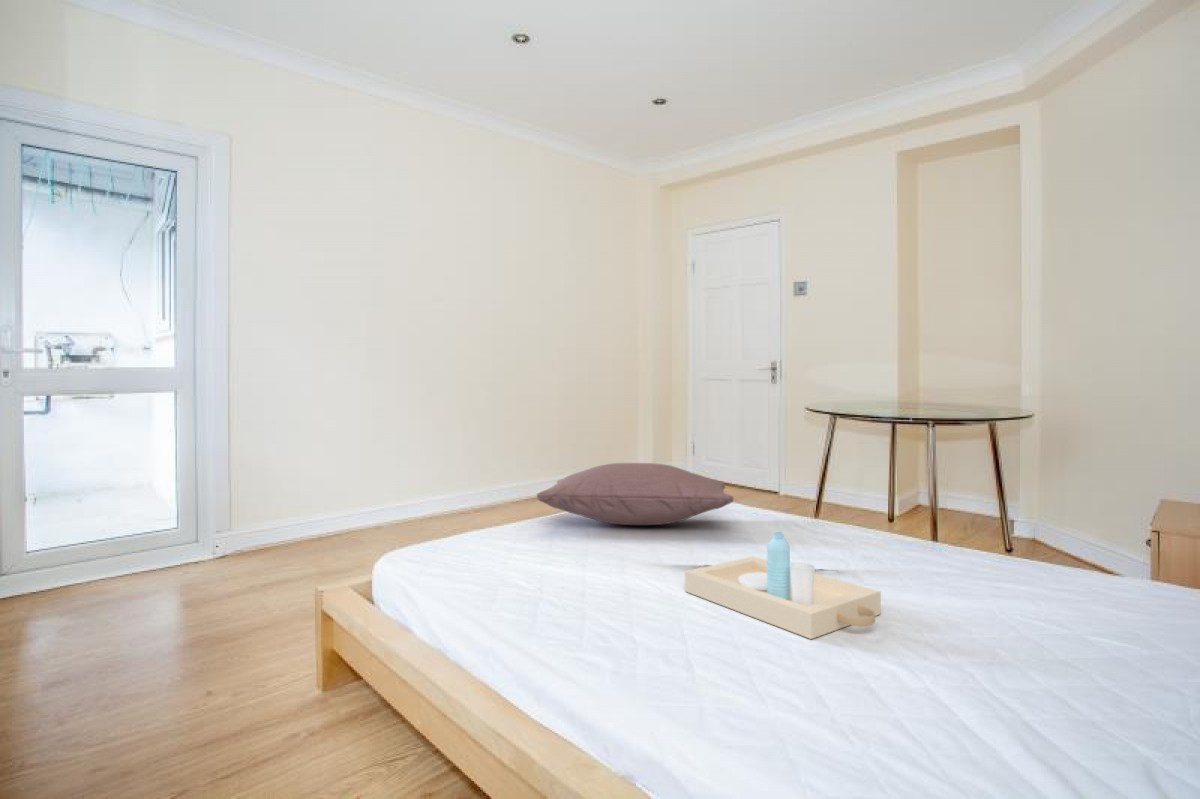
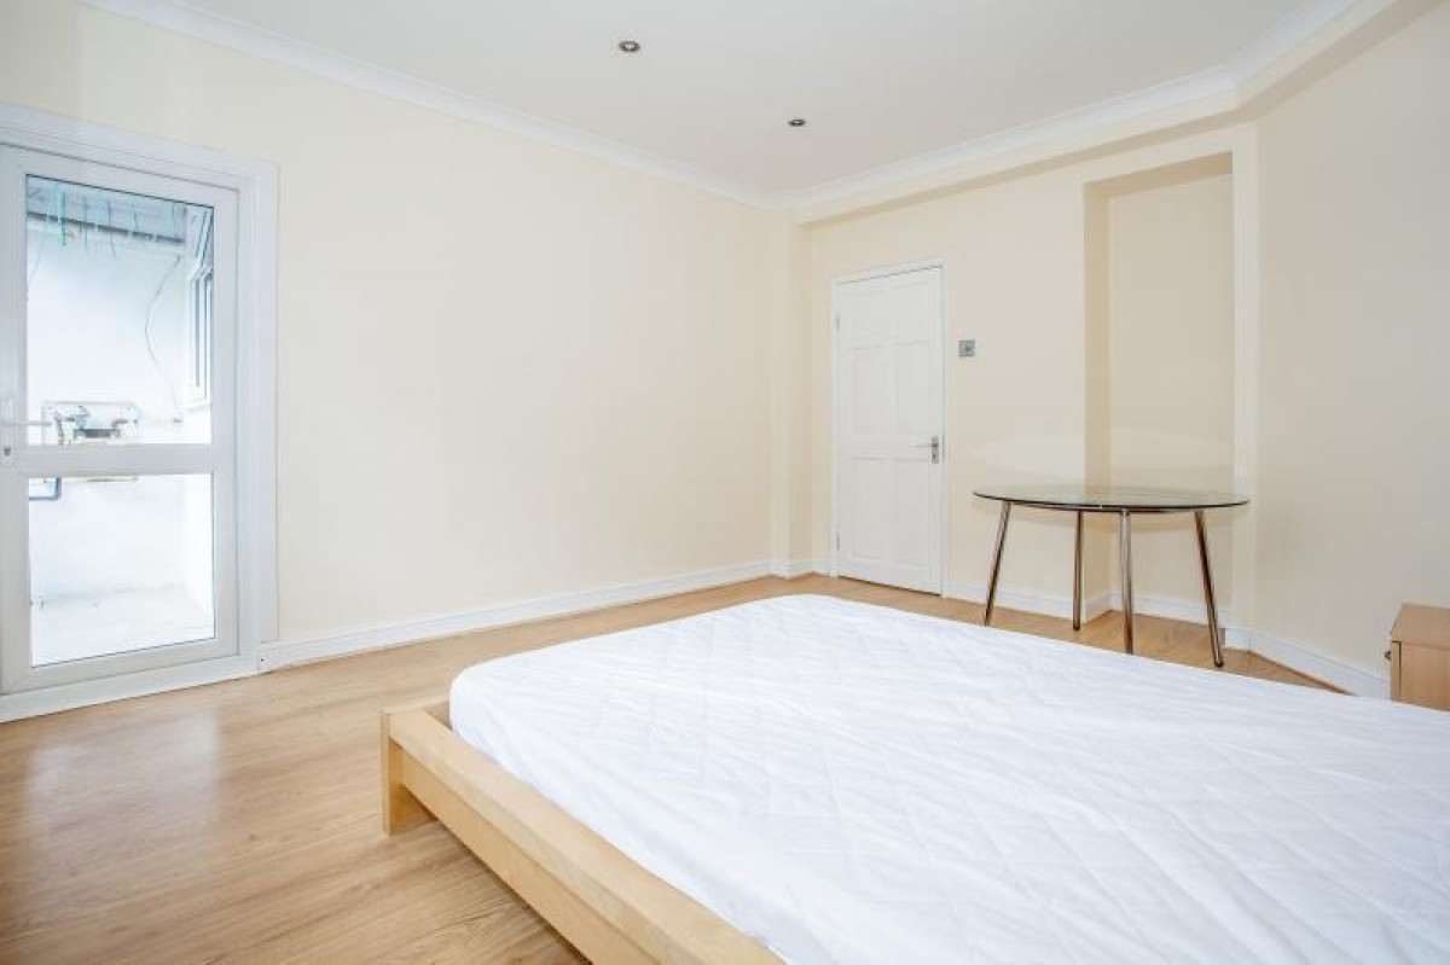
- pillow [536,462,734,526]
- serving tray [684,531,882,640]
